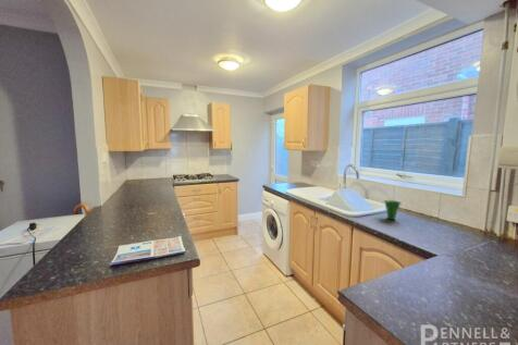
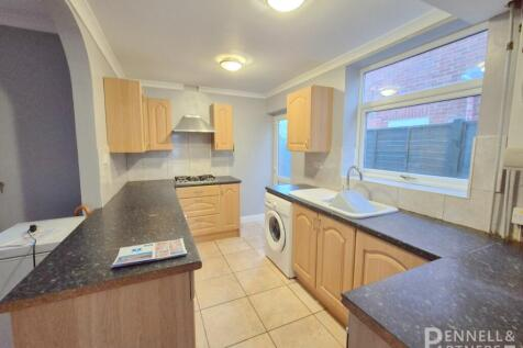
- flower pot [383,199,403,221]
